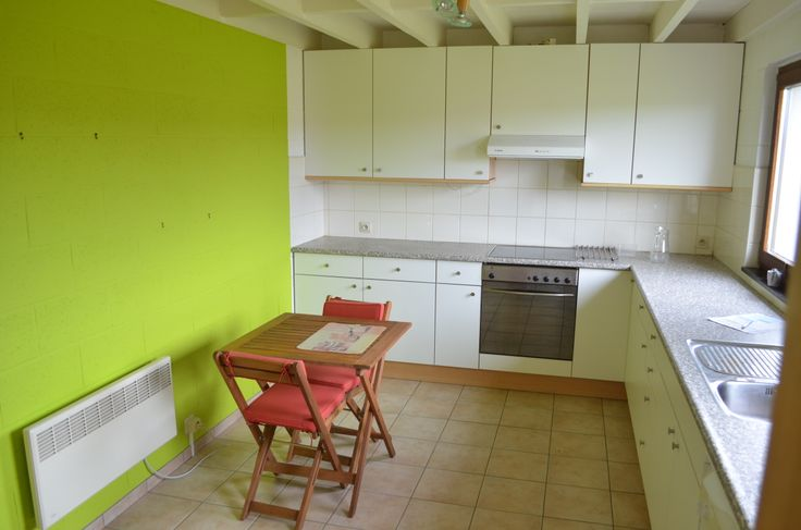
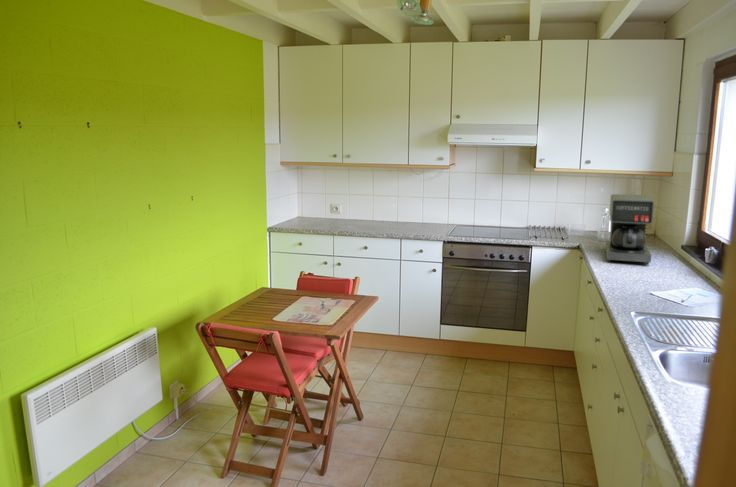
+ coffee maker [605,193,655,265]
